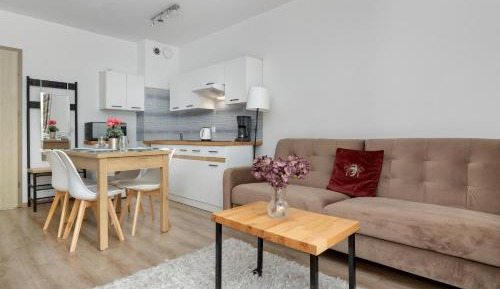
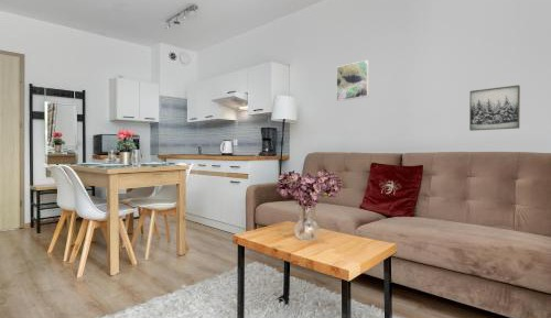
+ wall art [468,84,521,132]
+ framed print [335,59,370,102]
